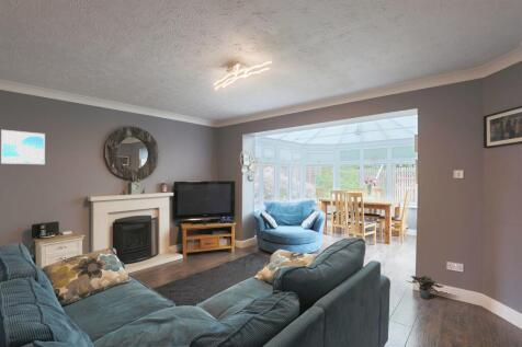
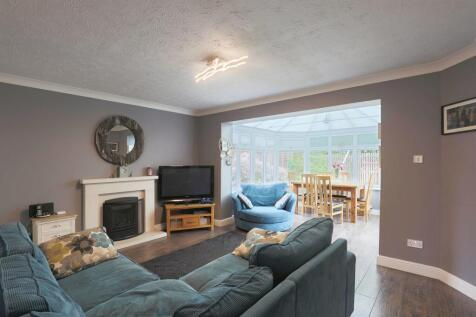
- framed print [0,129,46,165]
- potted plant [406,275,445,301]
